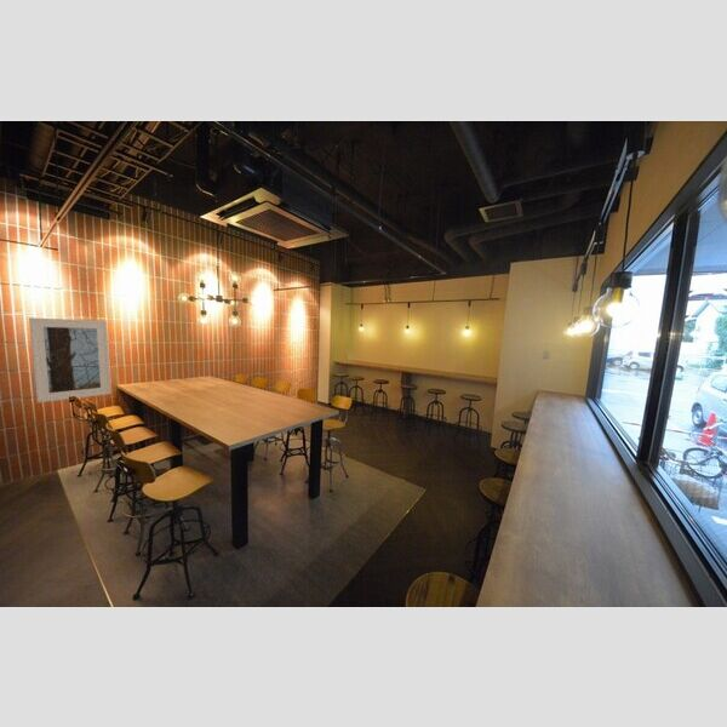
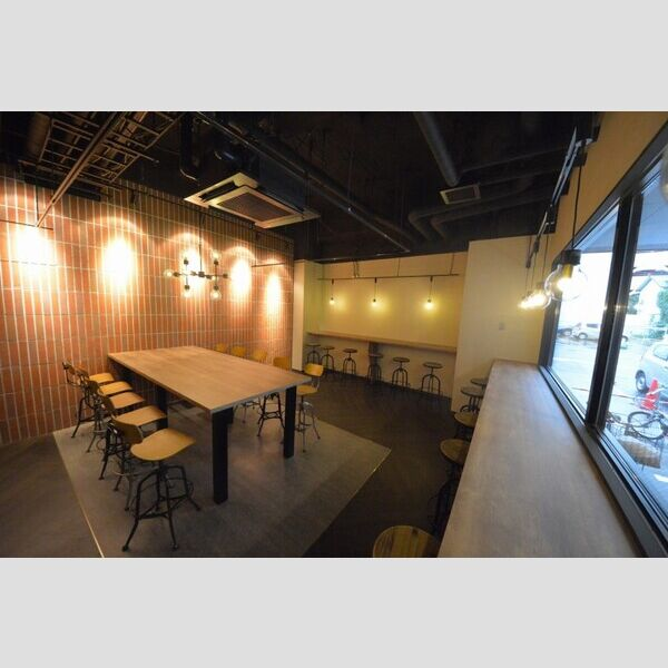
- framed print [28,316,113,403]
